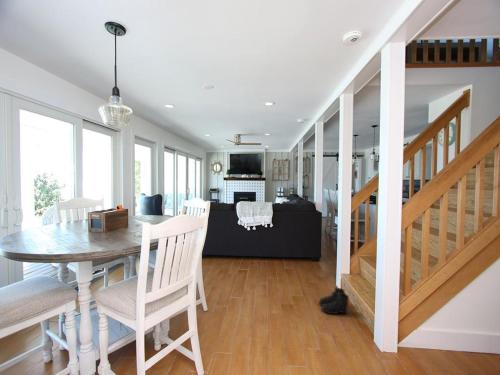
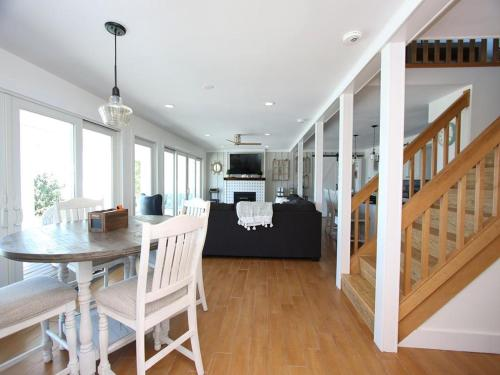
- boots [317,285,350,315]
